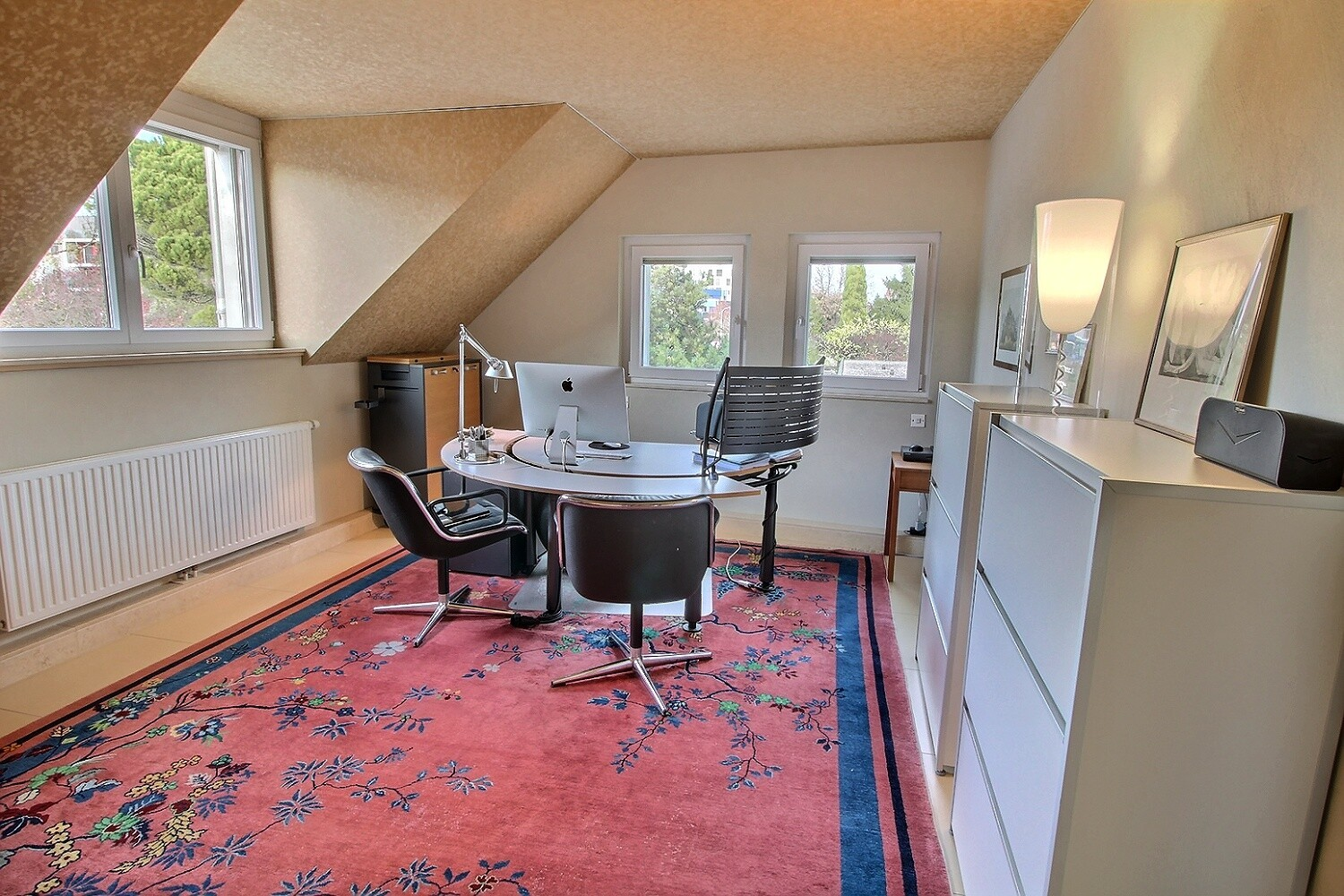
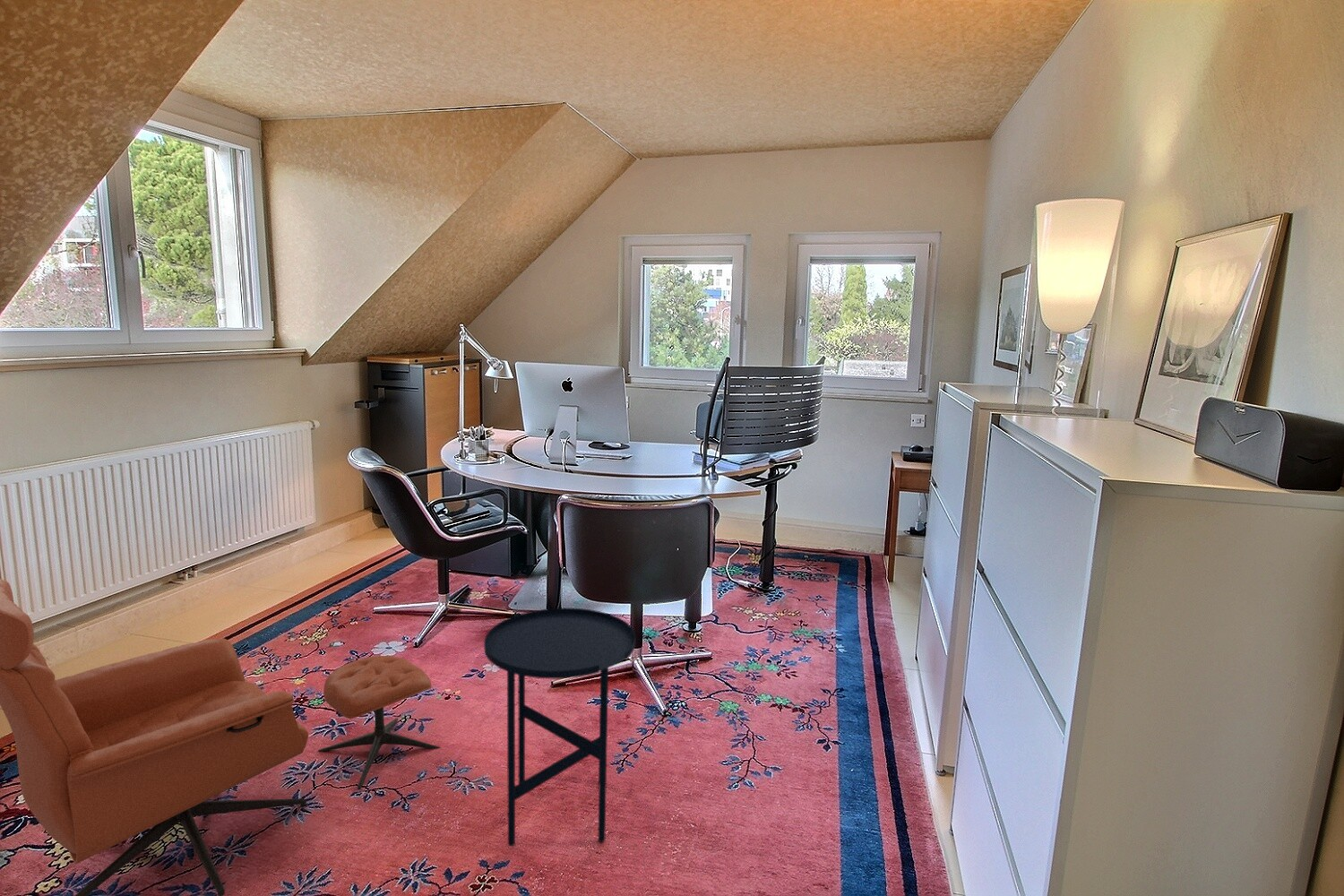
+ armchair [0,578,442,896]
+ side table [483,607,636,847]
